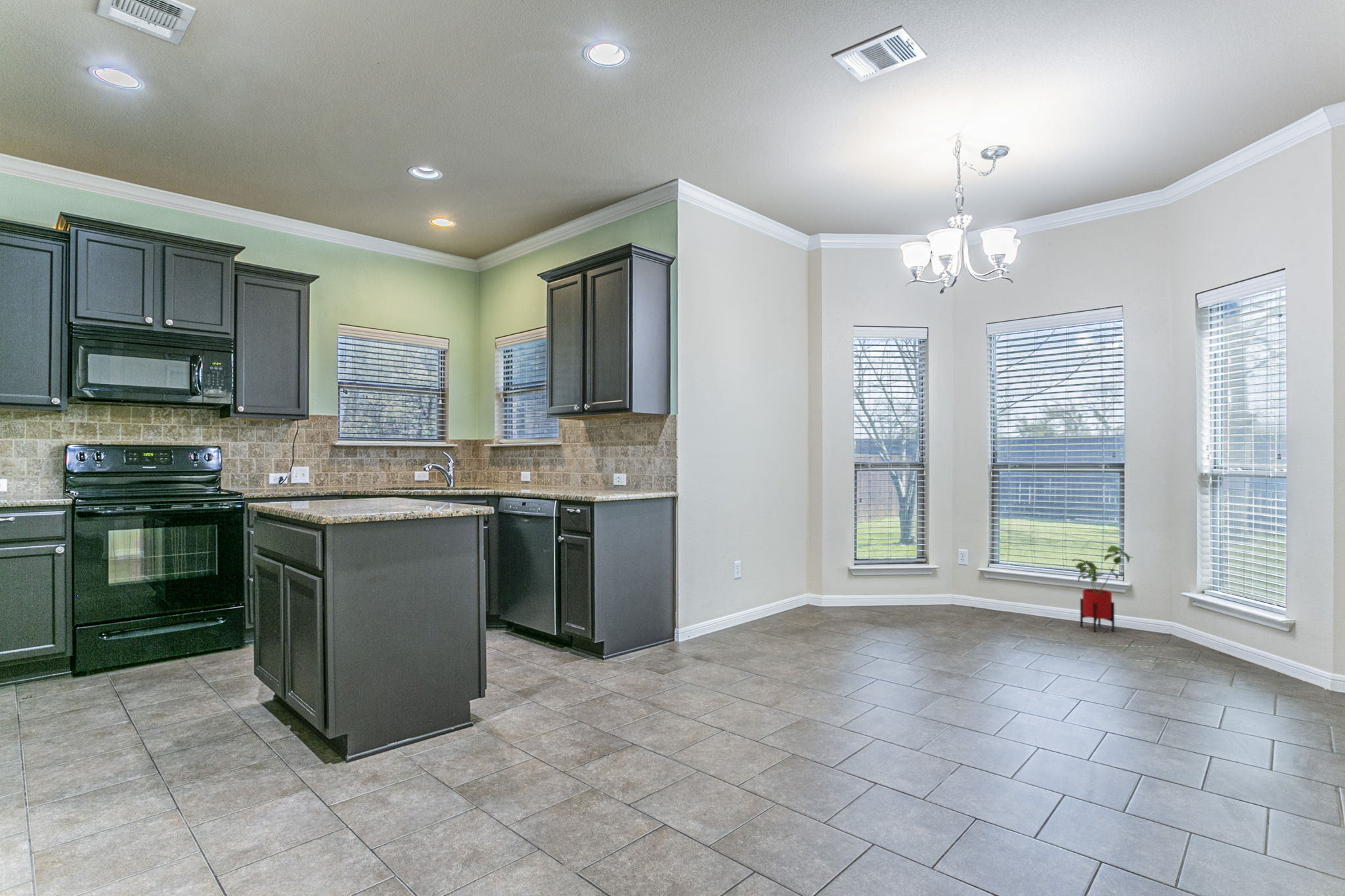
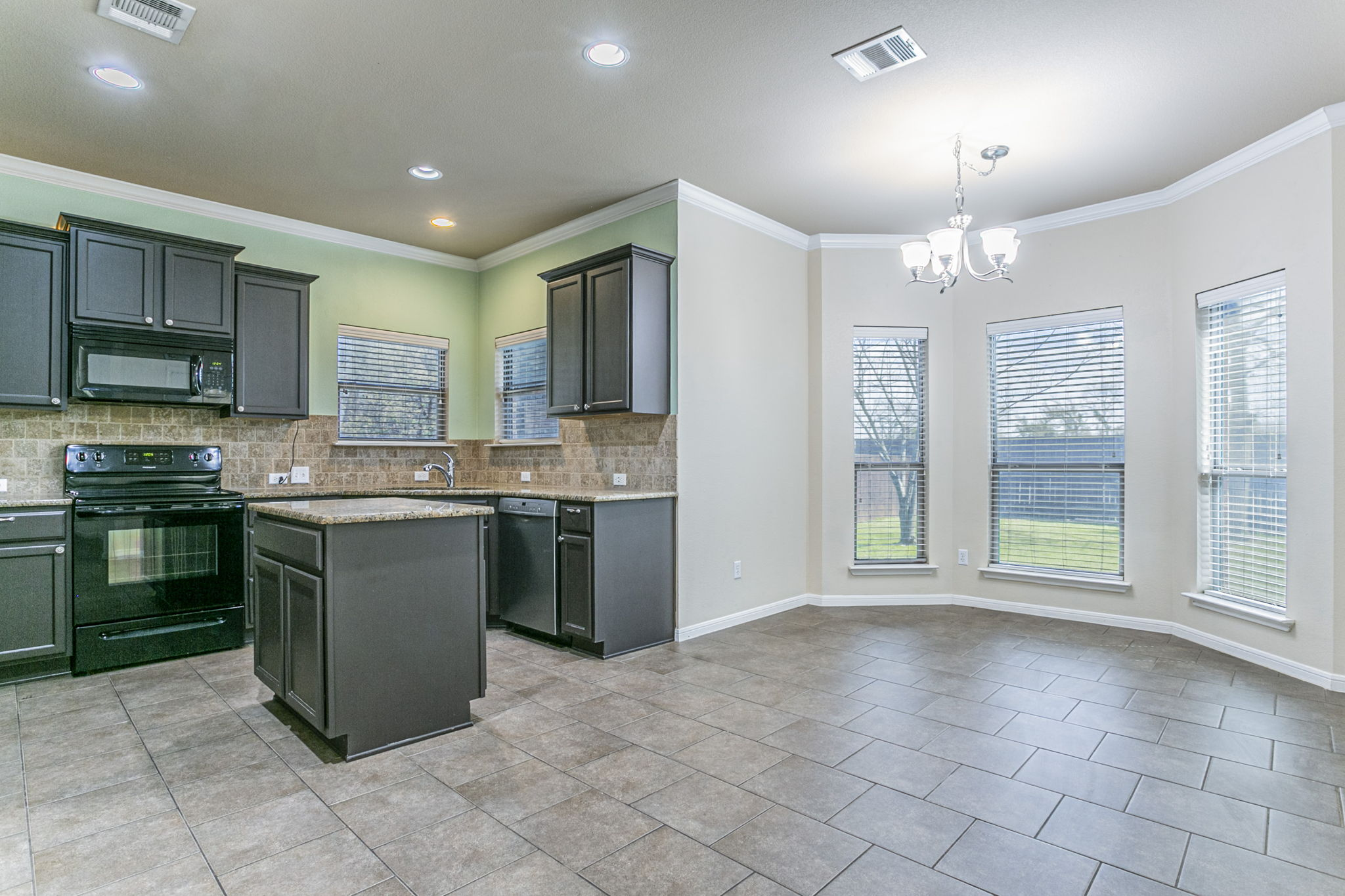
- house plant [1071,545,1135,633]
